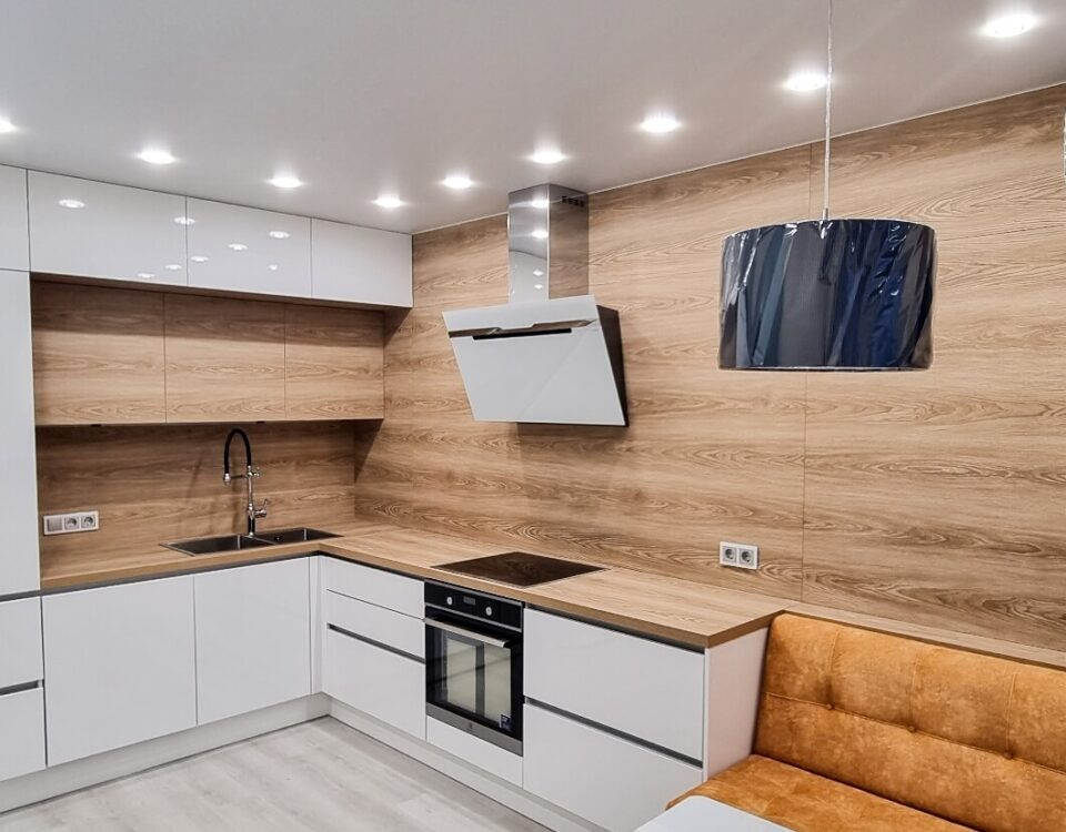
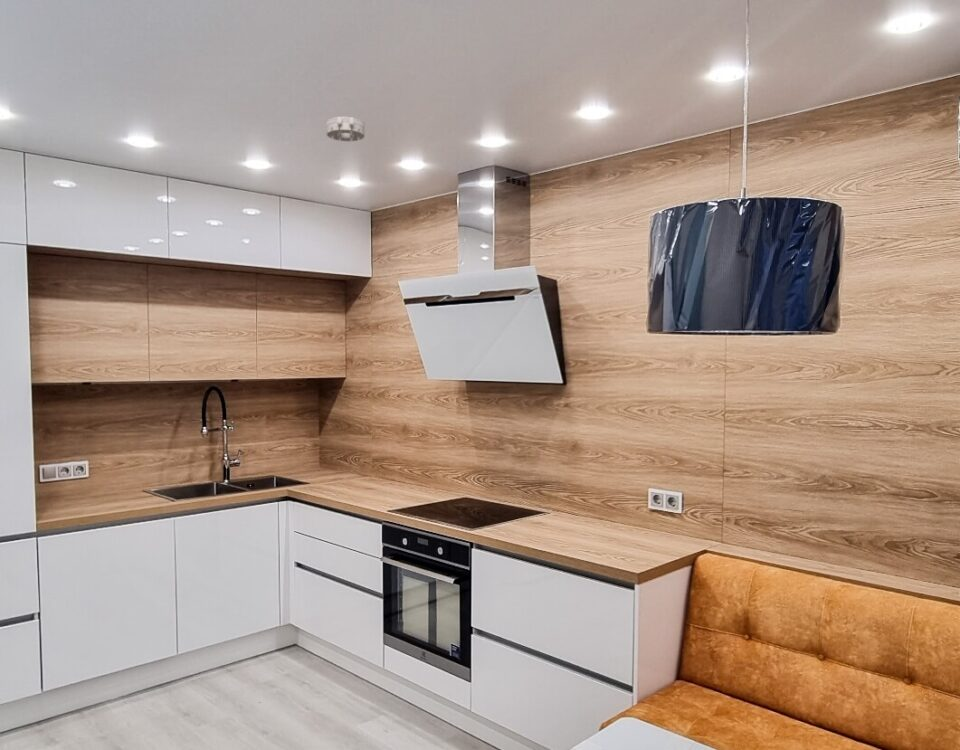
+ smoke detector [325,115,366,142]
